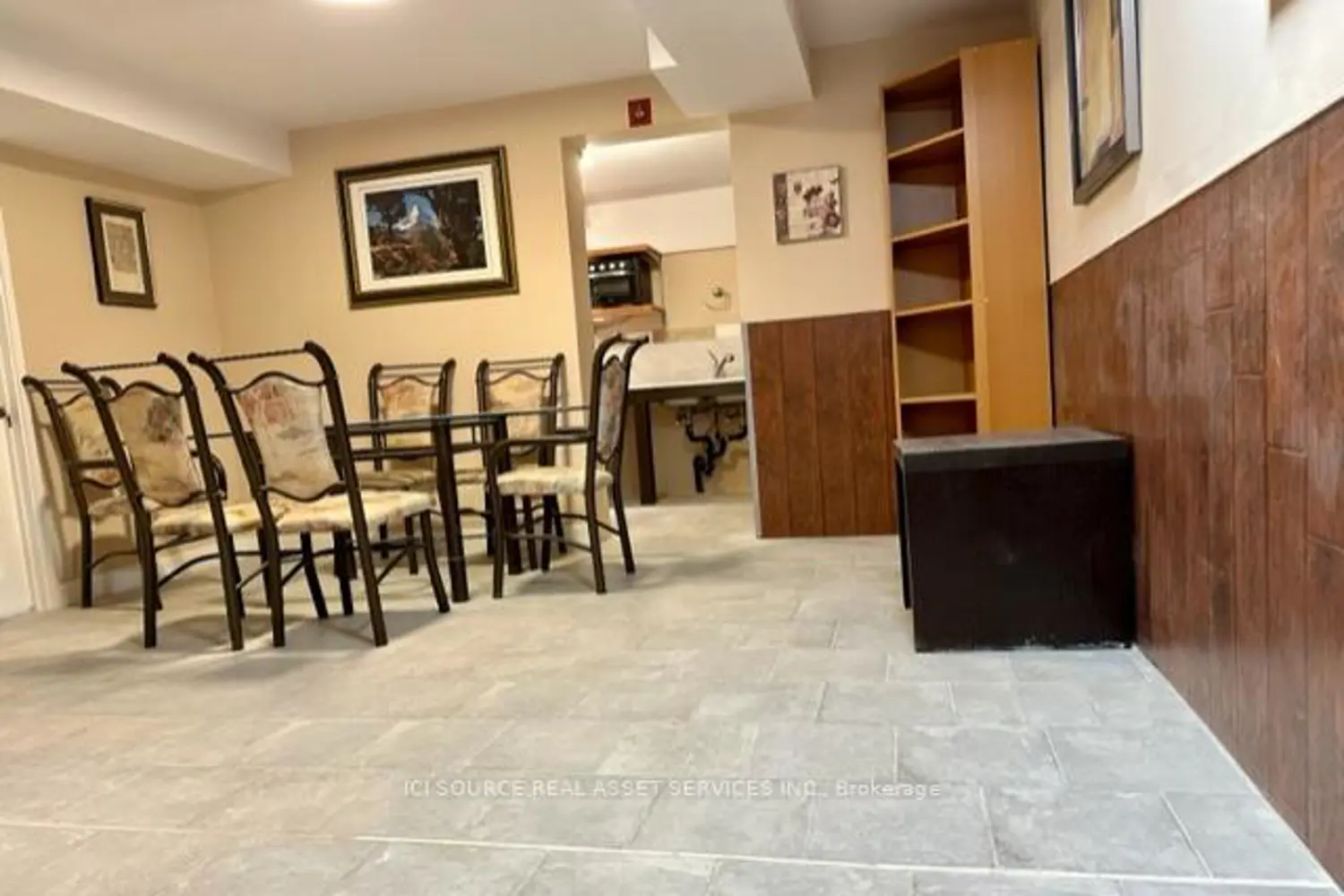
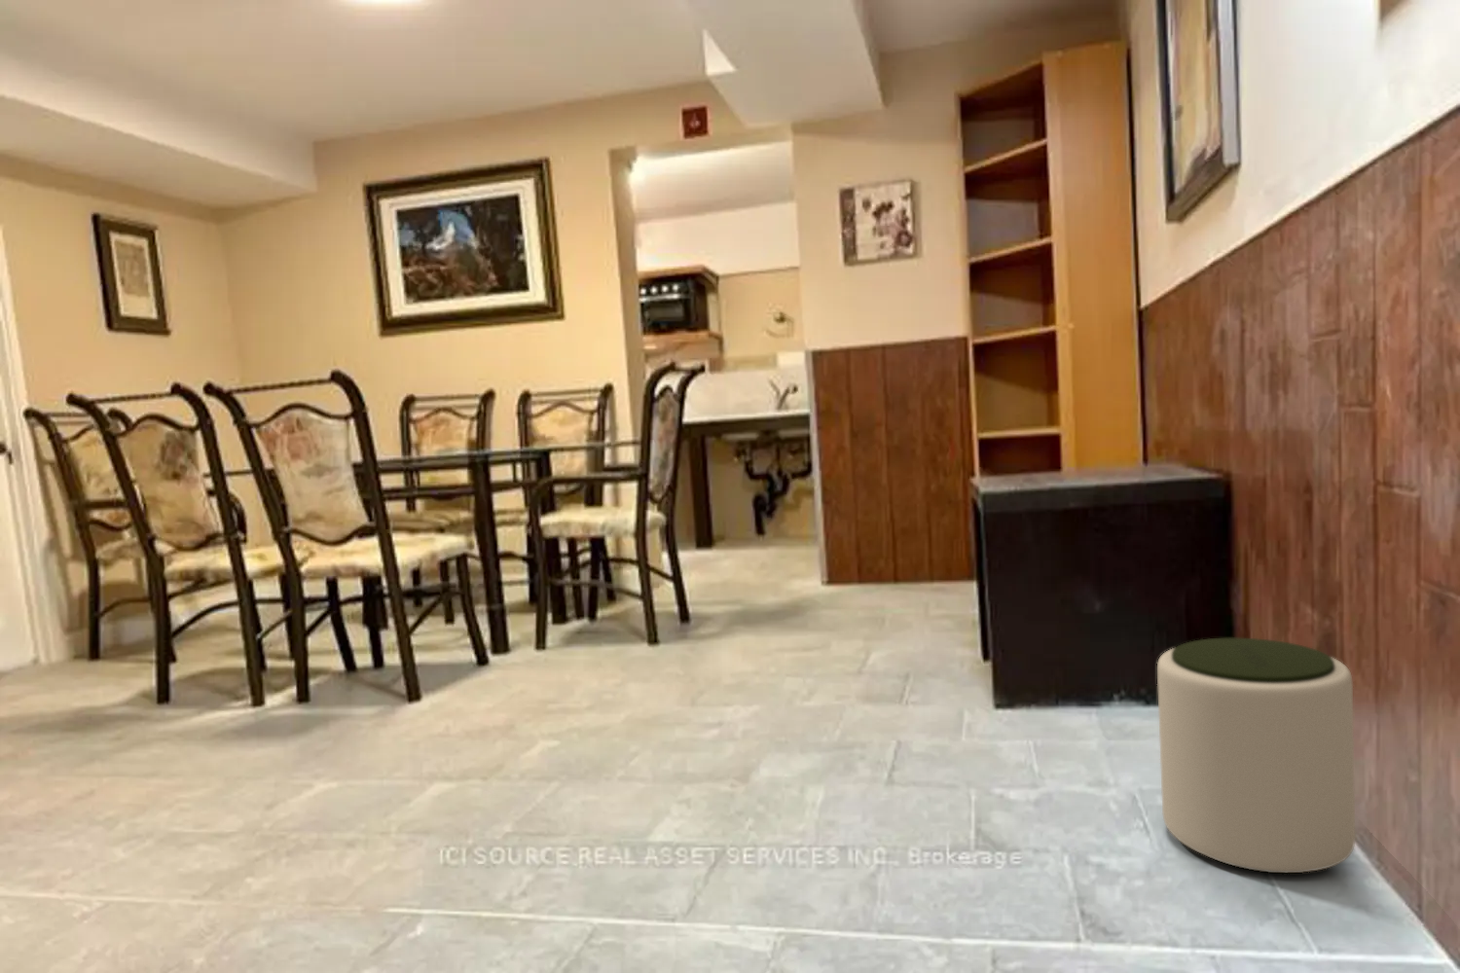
+ plant pot [1156,637,1356,874]
